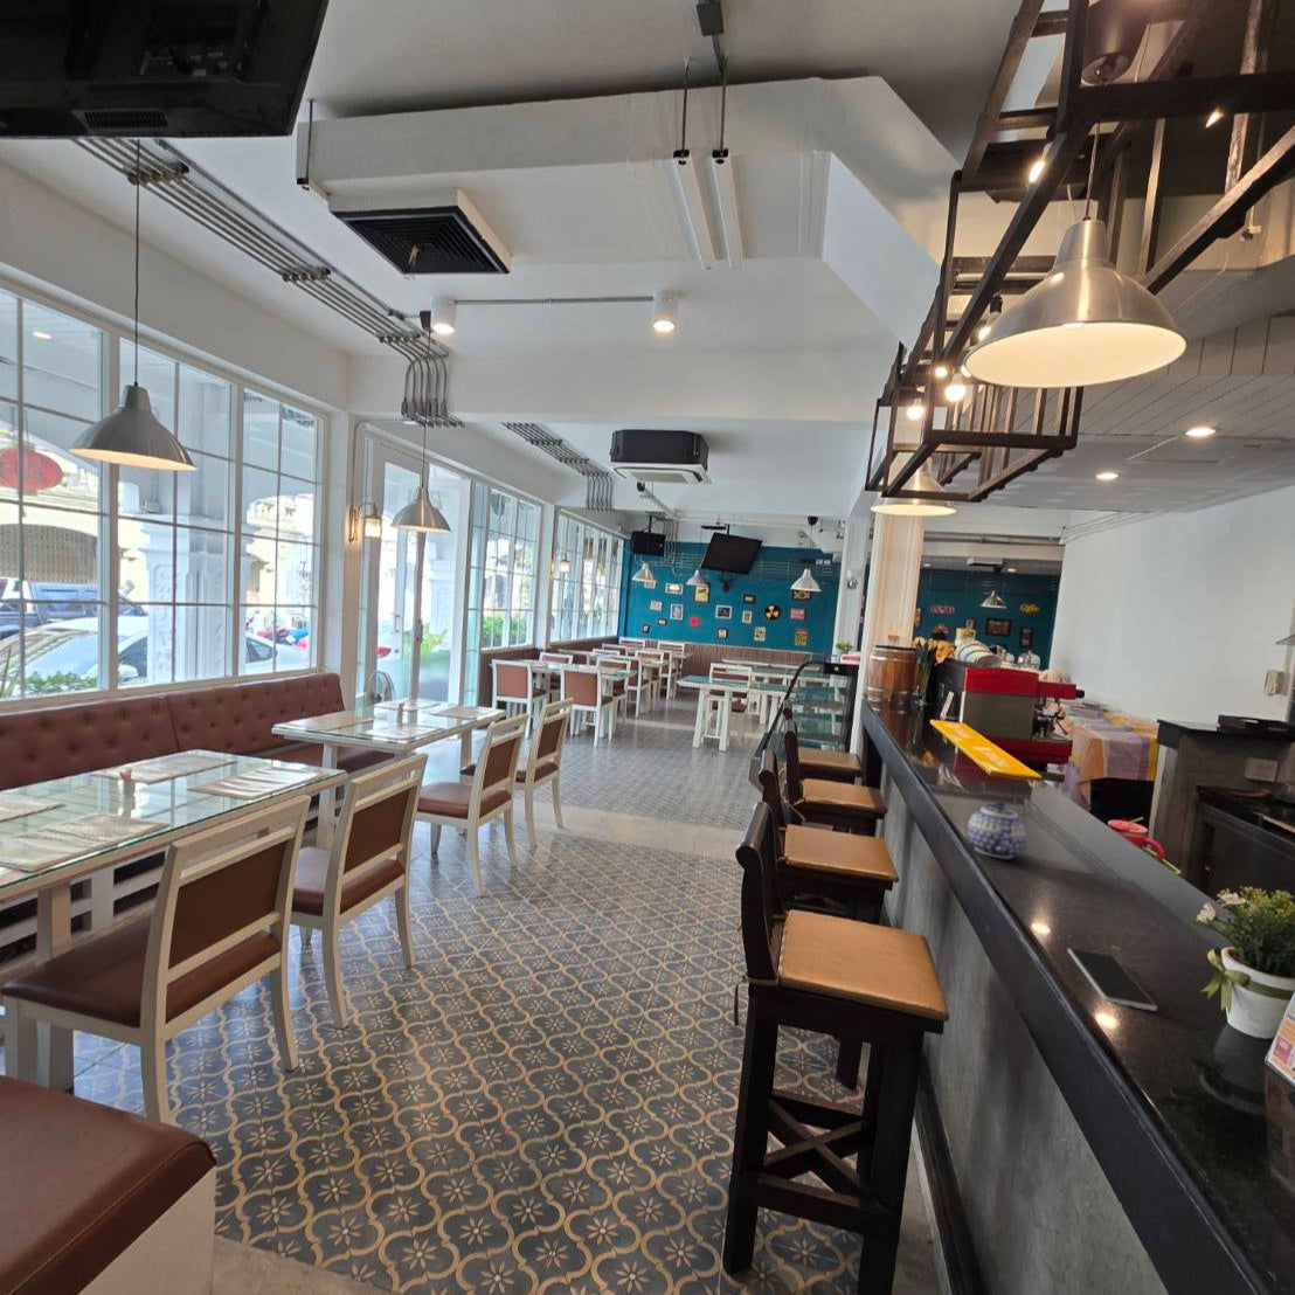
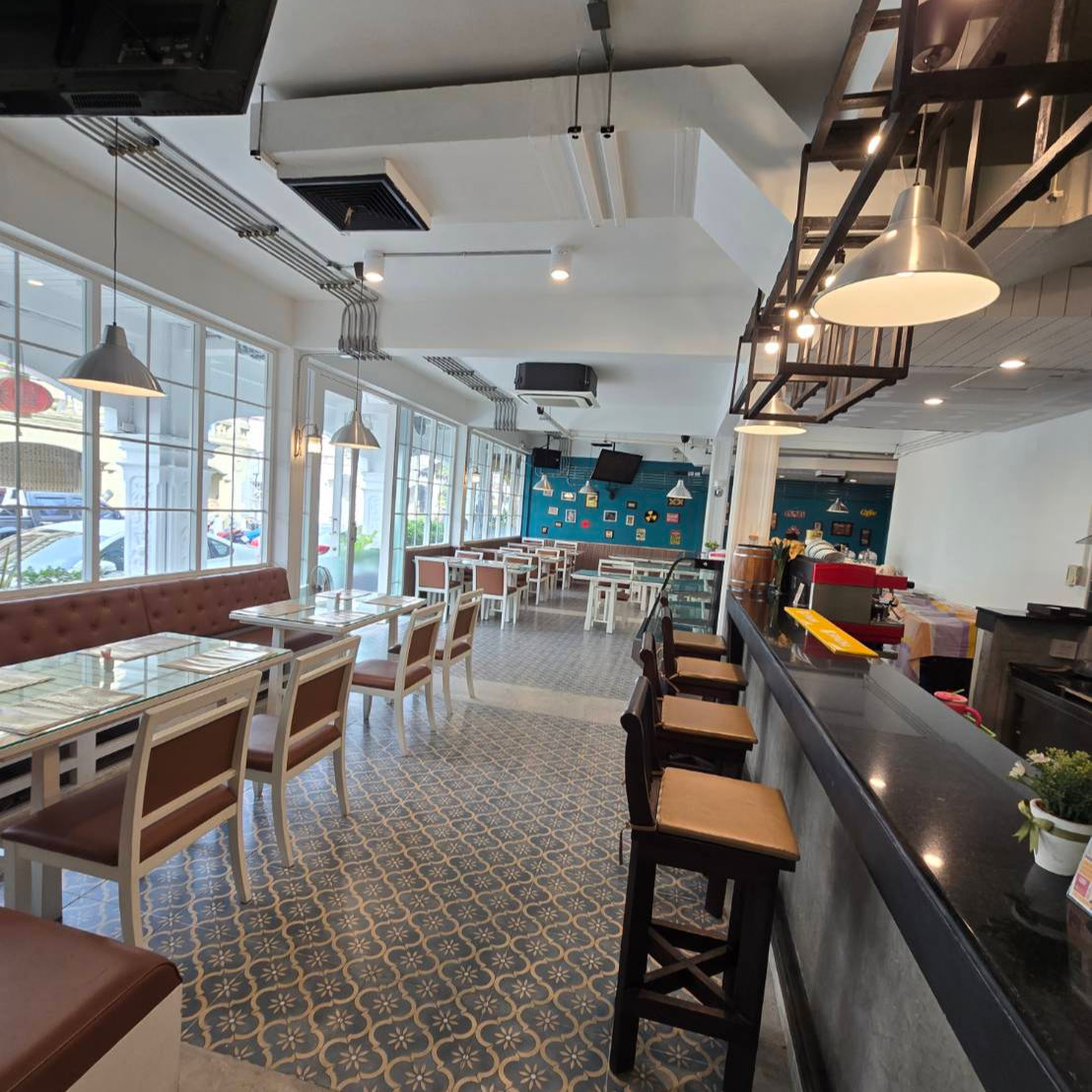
- teapot [967,800,1027,859]
- smartphone [1067,946,1159,1012]
